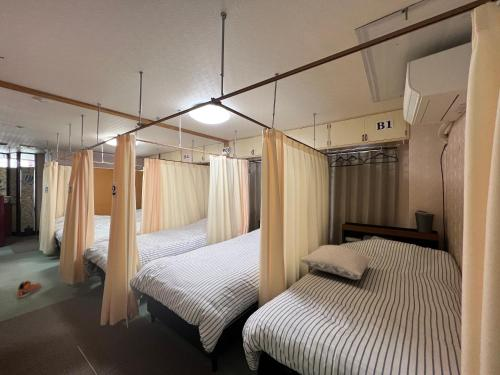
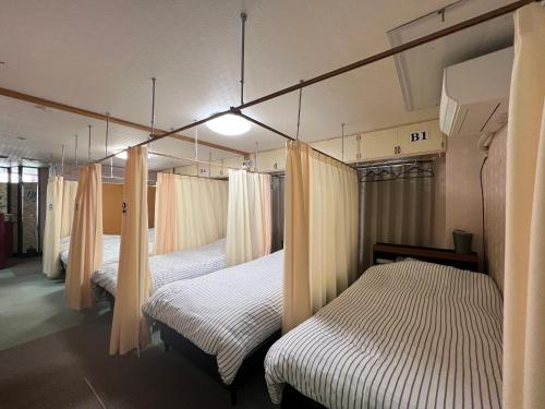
- pillow [299,244,373,280]
- sneaker [16,280,42,299]
